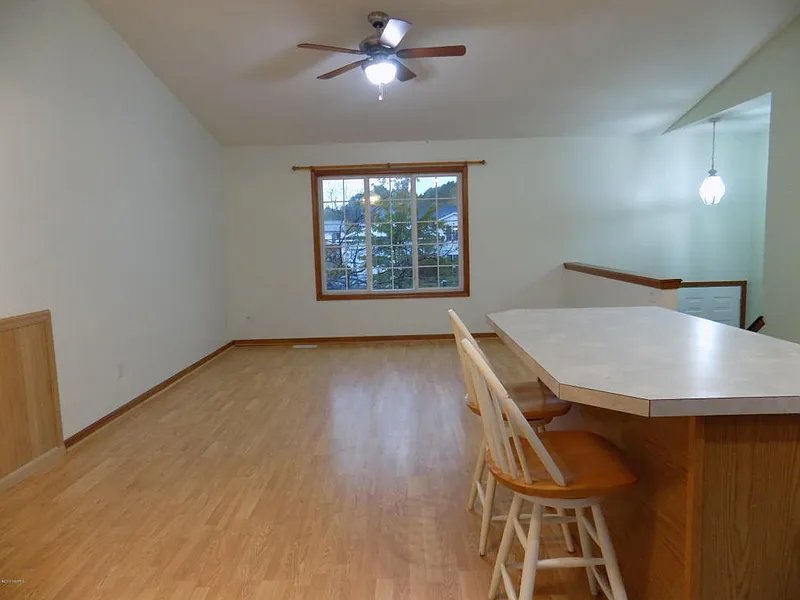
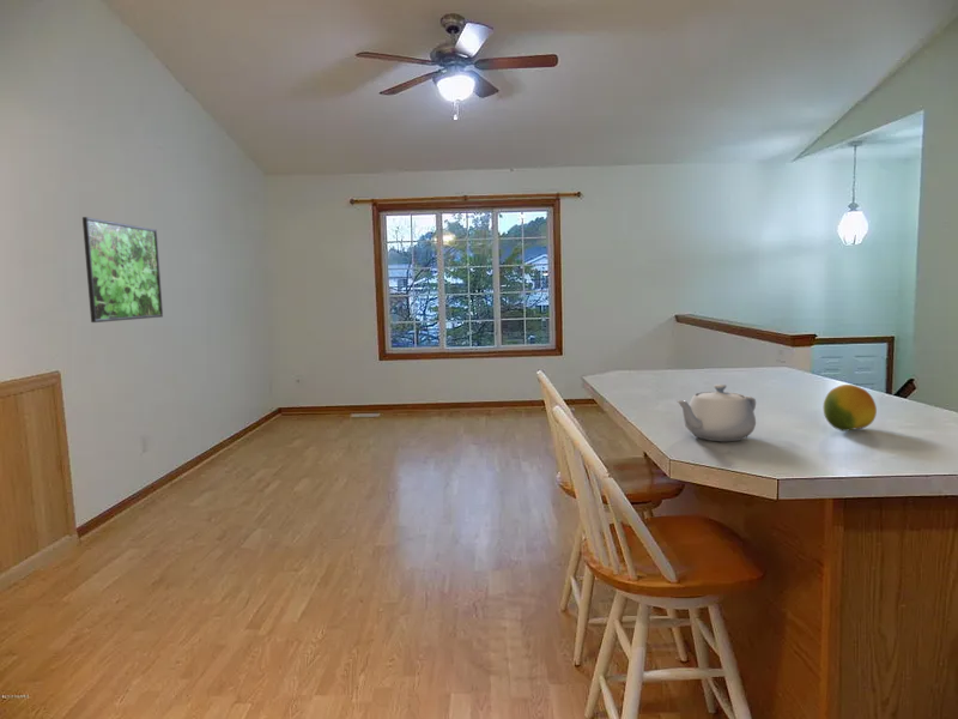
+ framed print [81,216,164,324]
+ teapot [677,383,757,442]
+ fruit [823,383,878,433]
